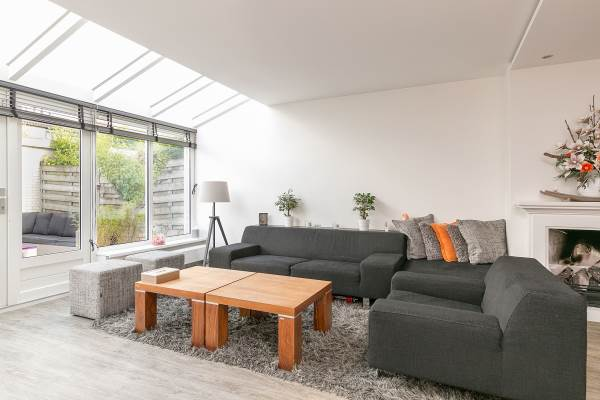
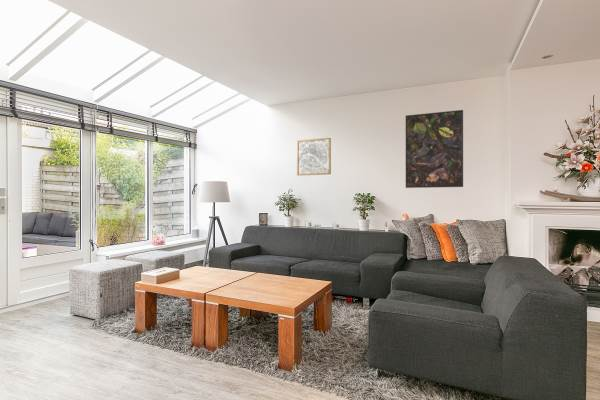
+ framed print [405,109,464,189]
+ wall art [296,137,332,176]
